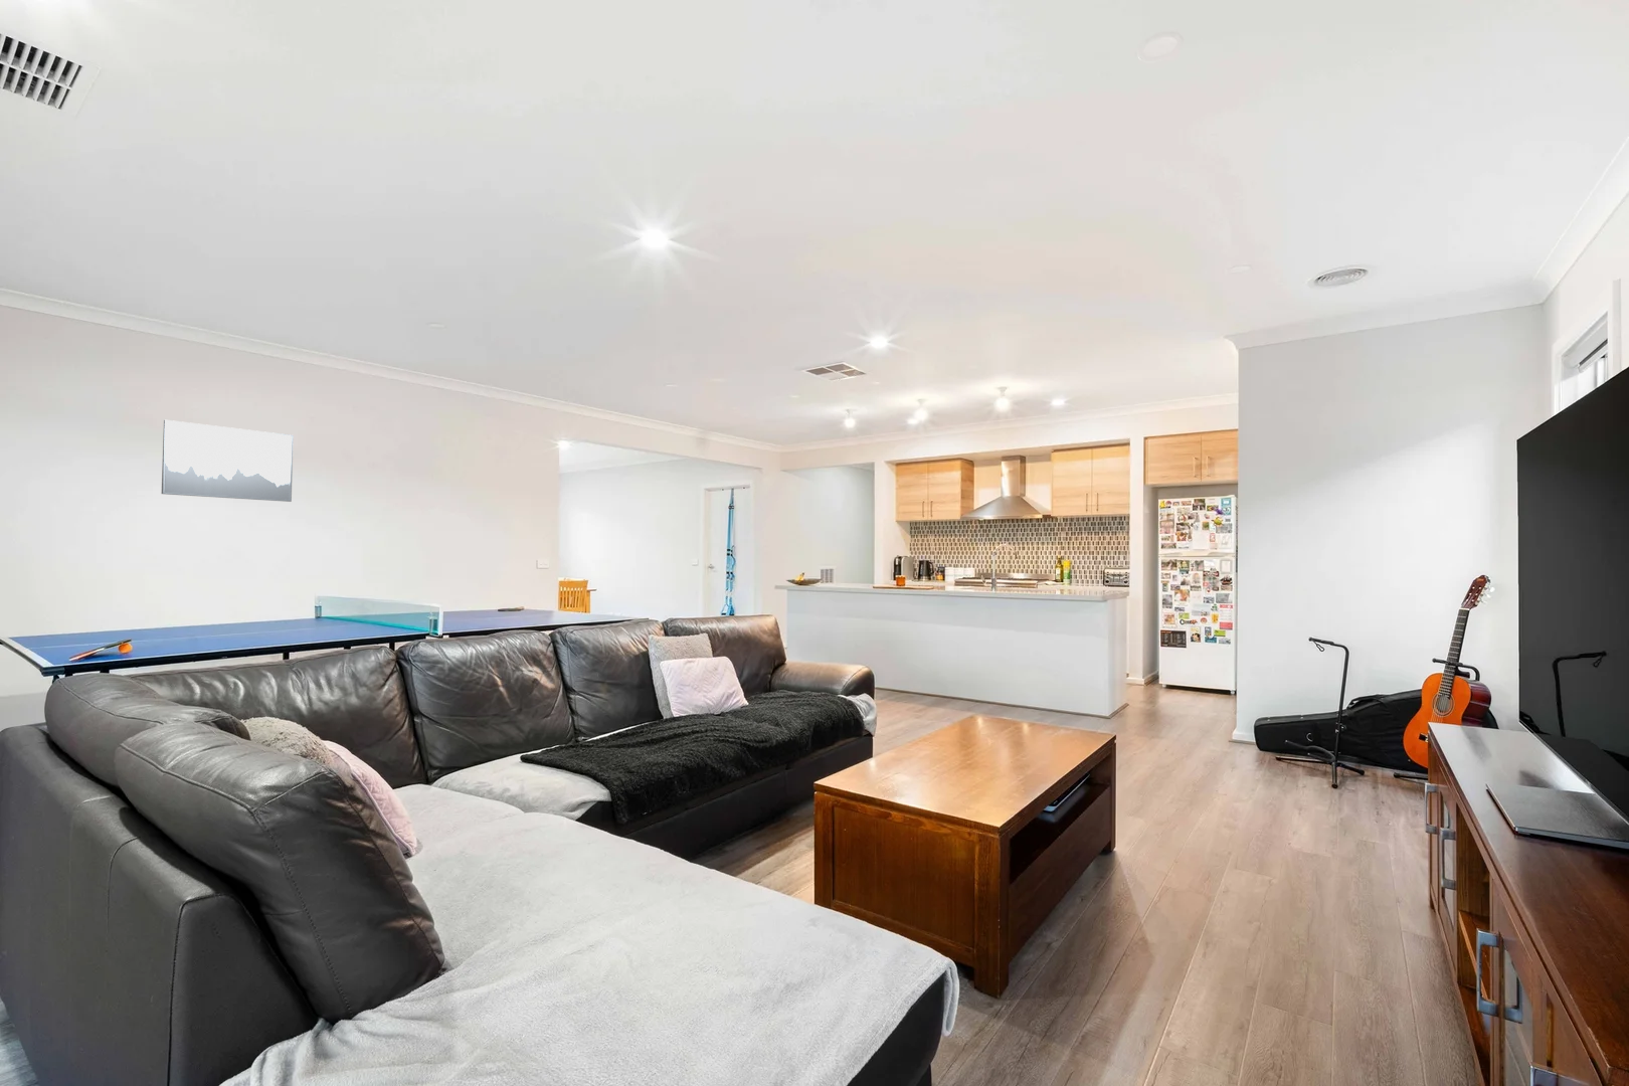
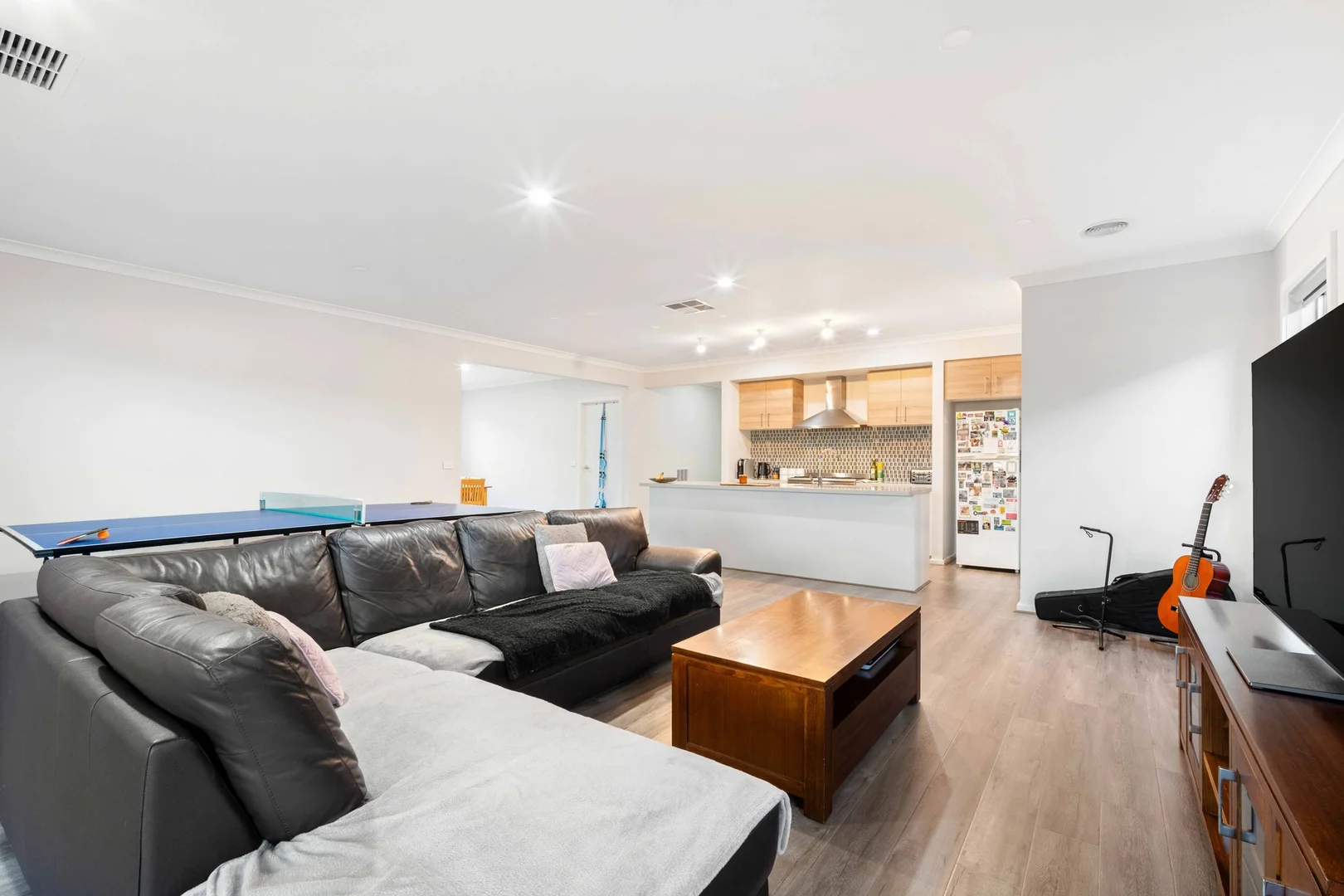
- wall art [161,419,295,503]
